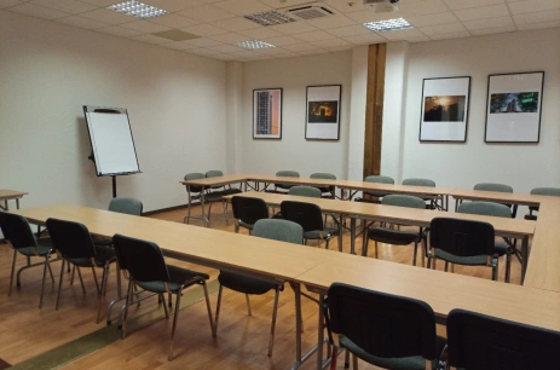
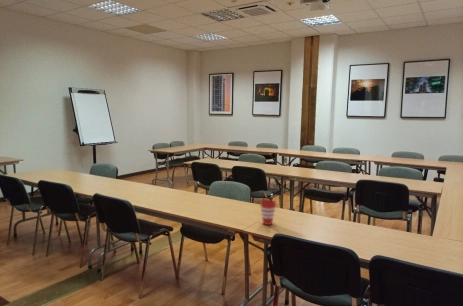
+ cup [259,199,277,226]
